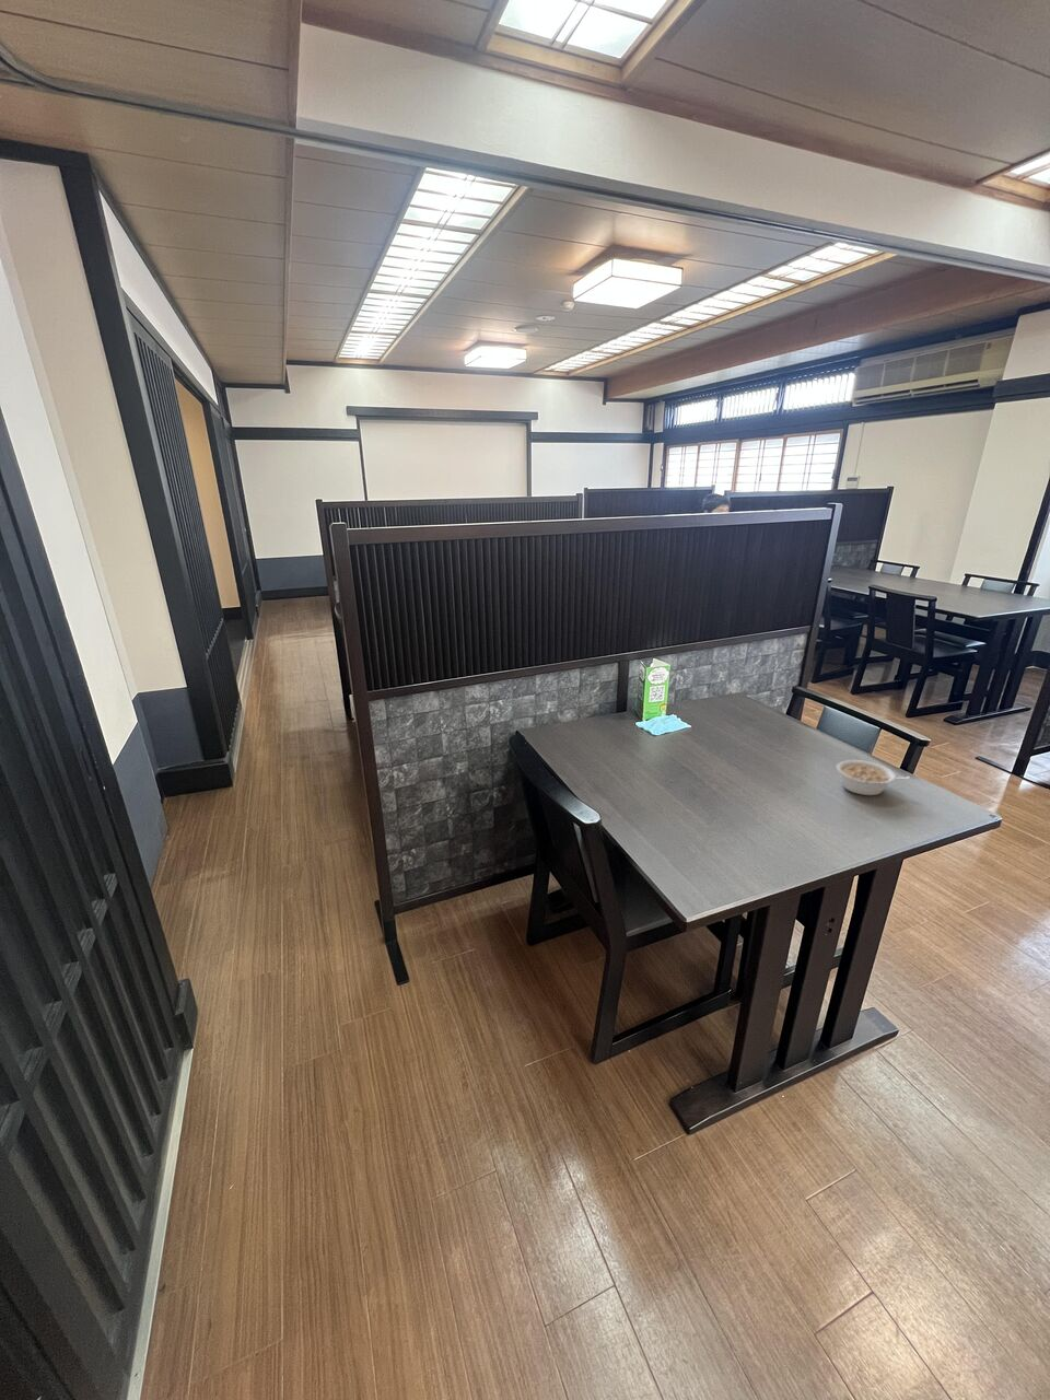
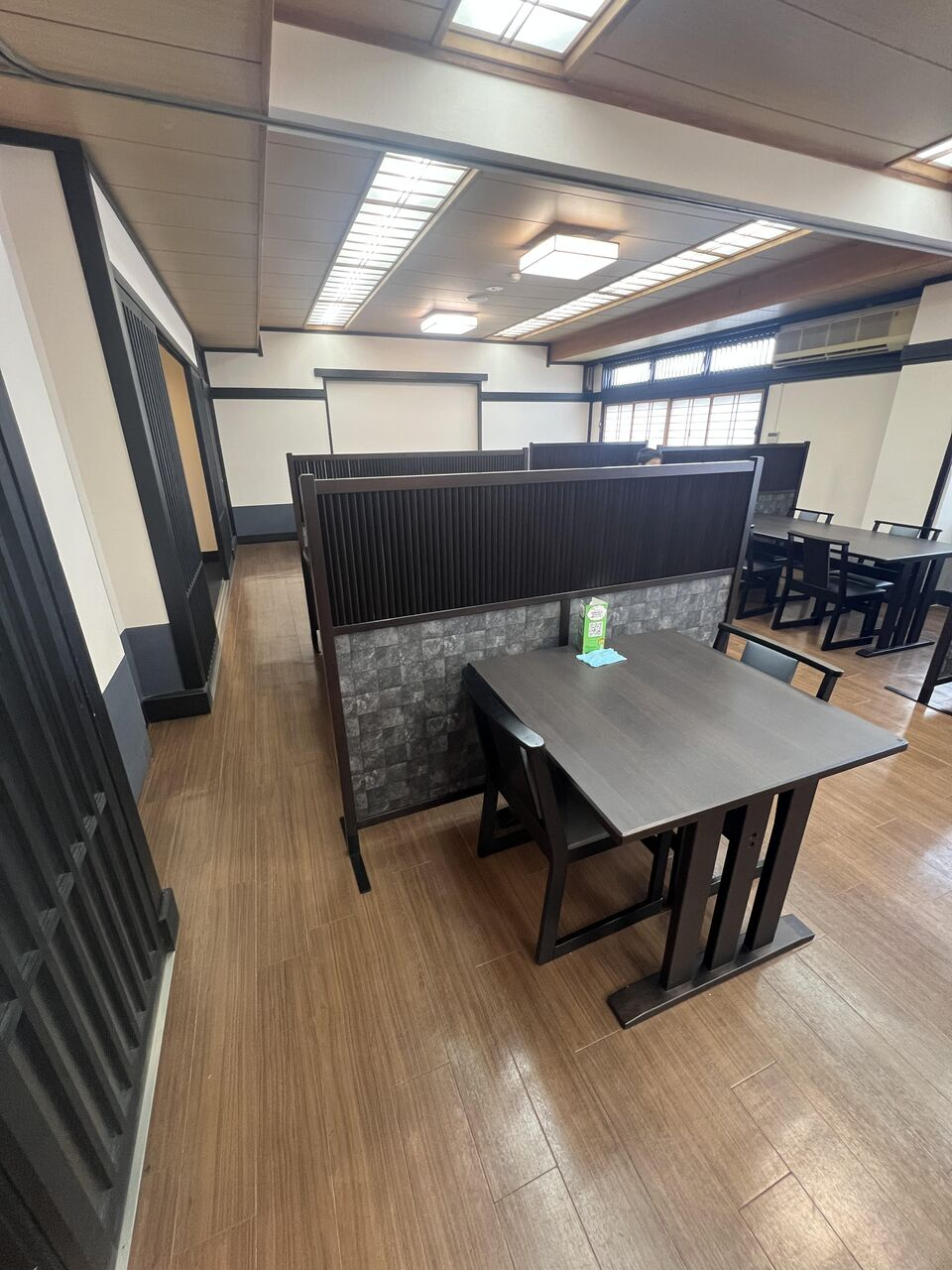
- legume [836,760,911,796]
